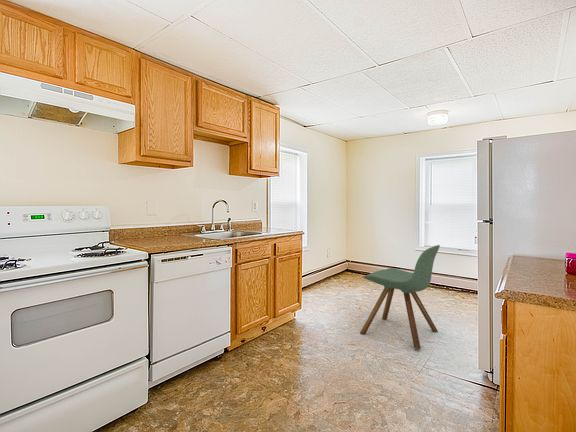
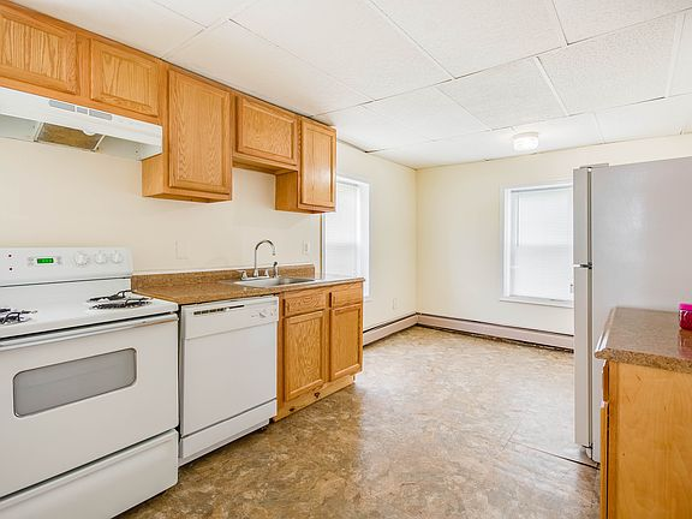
- chair [359,244,441,350]
